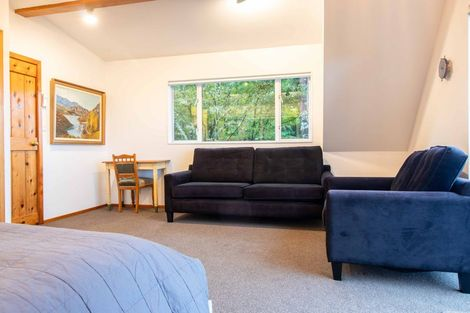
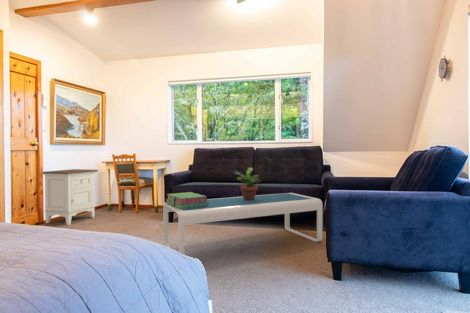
+ stack of books [165,191,209,209]
+ potted plant [233,167,261,200]
+ nightstand [41,168,99,226]
+ coffee table [162,192,323,255]
